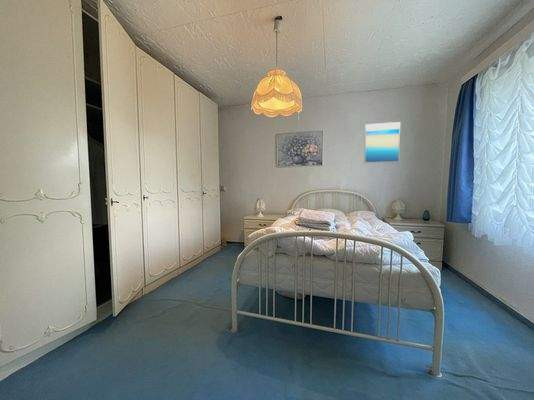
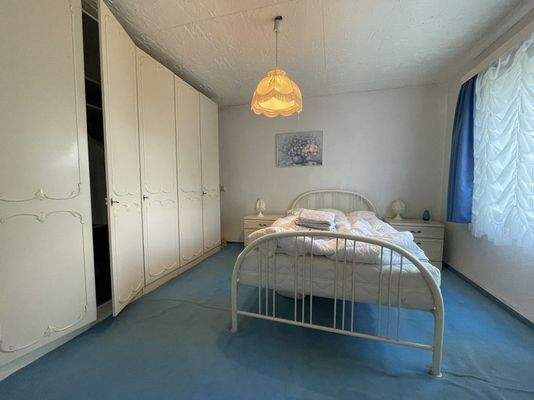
- wall art [363,121,401,164]
